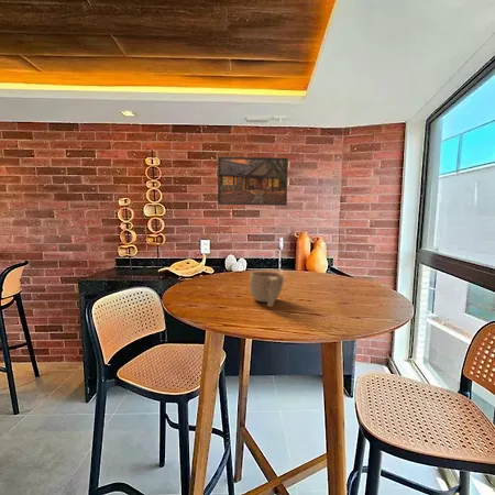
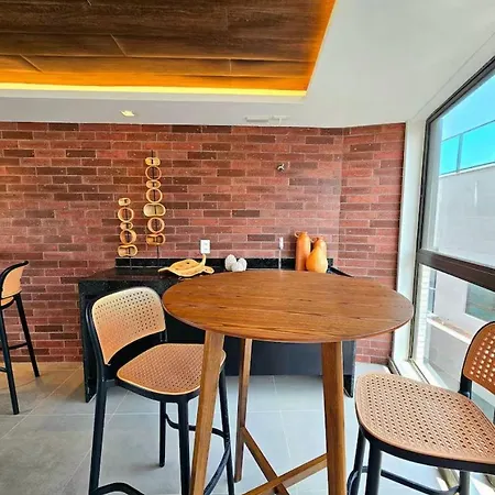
- cup [249,271,285,308]
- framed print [217,156,289,207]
